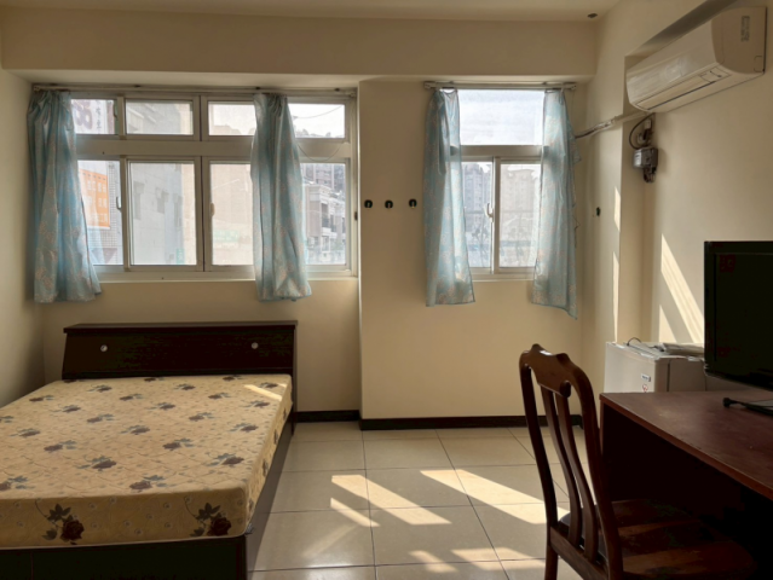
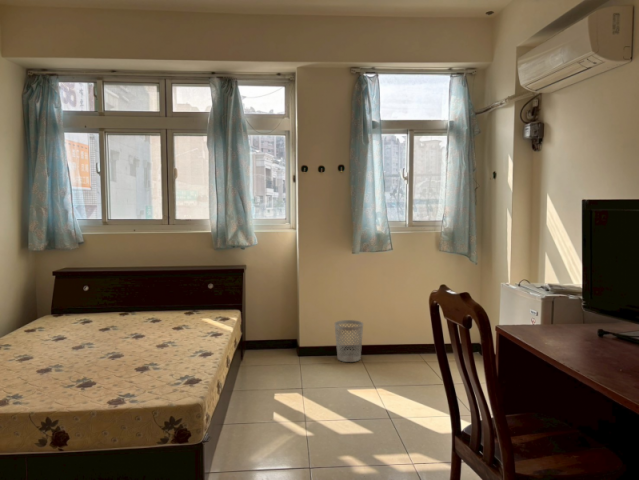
+ wastebasket [334,319,364,363]
